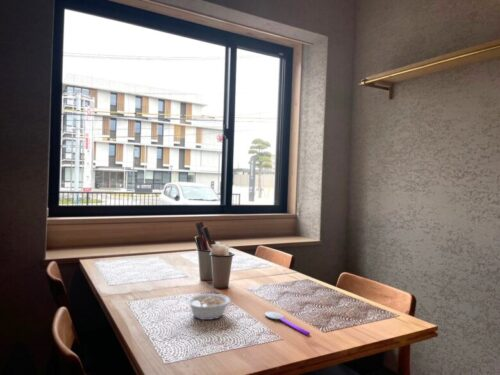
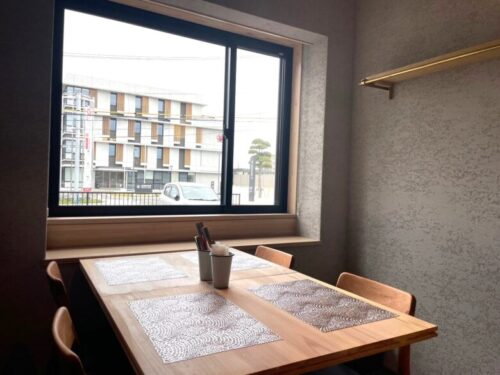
- spoon [264,311,311,336]
- legume [178,293,231,321]
